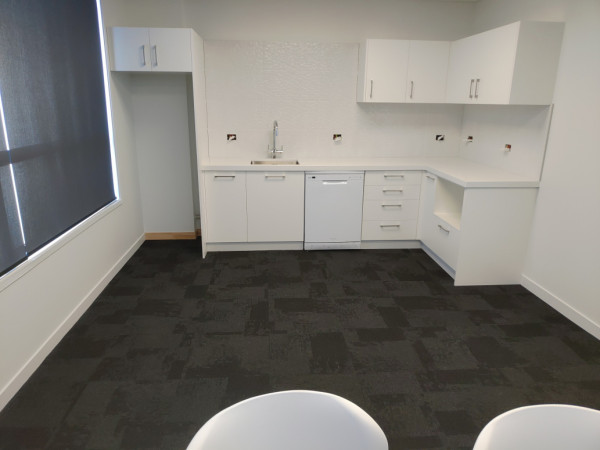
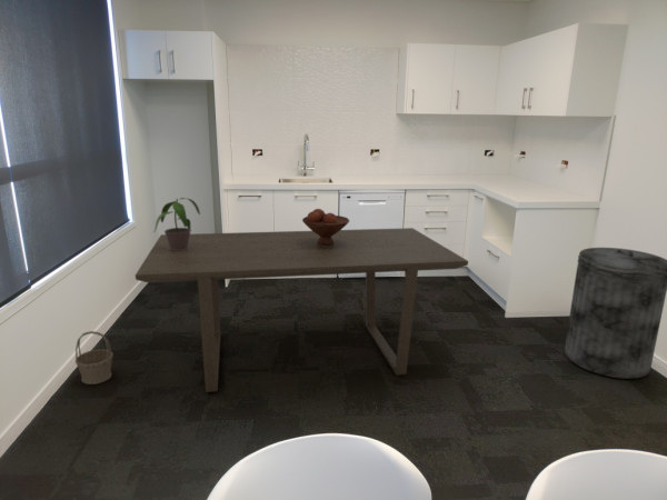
+ dining table [135,227,469,393]
+ trash can [564,247,667,380]
+ basket [74,330,115,386]
+ fruit bowl [301,208,350,246]
+ potted plant [152,197,201,250]
